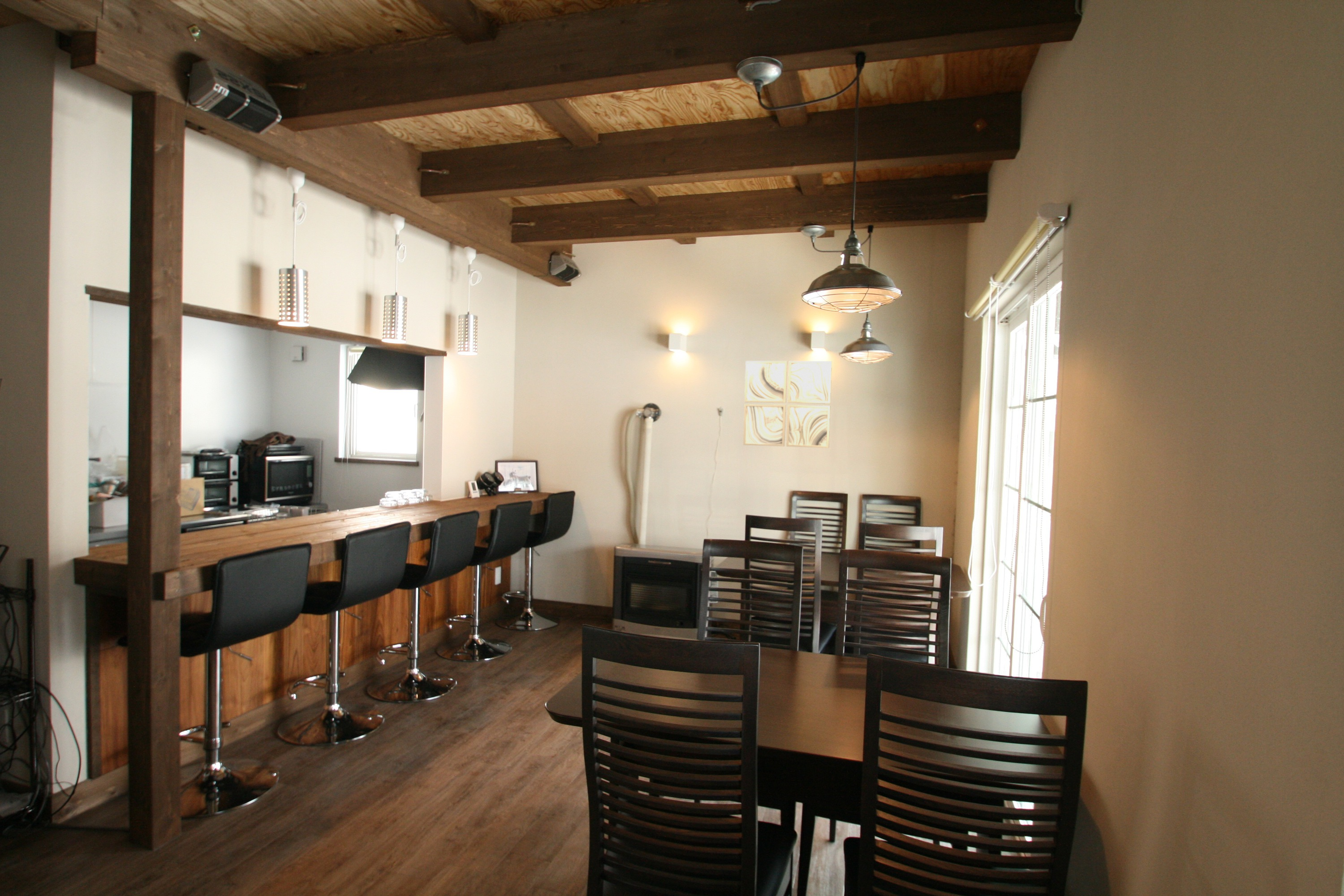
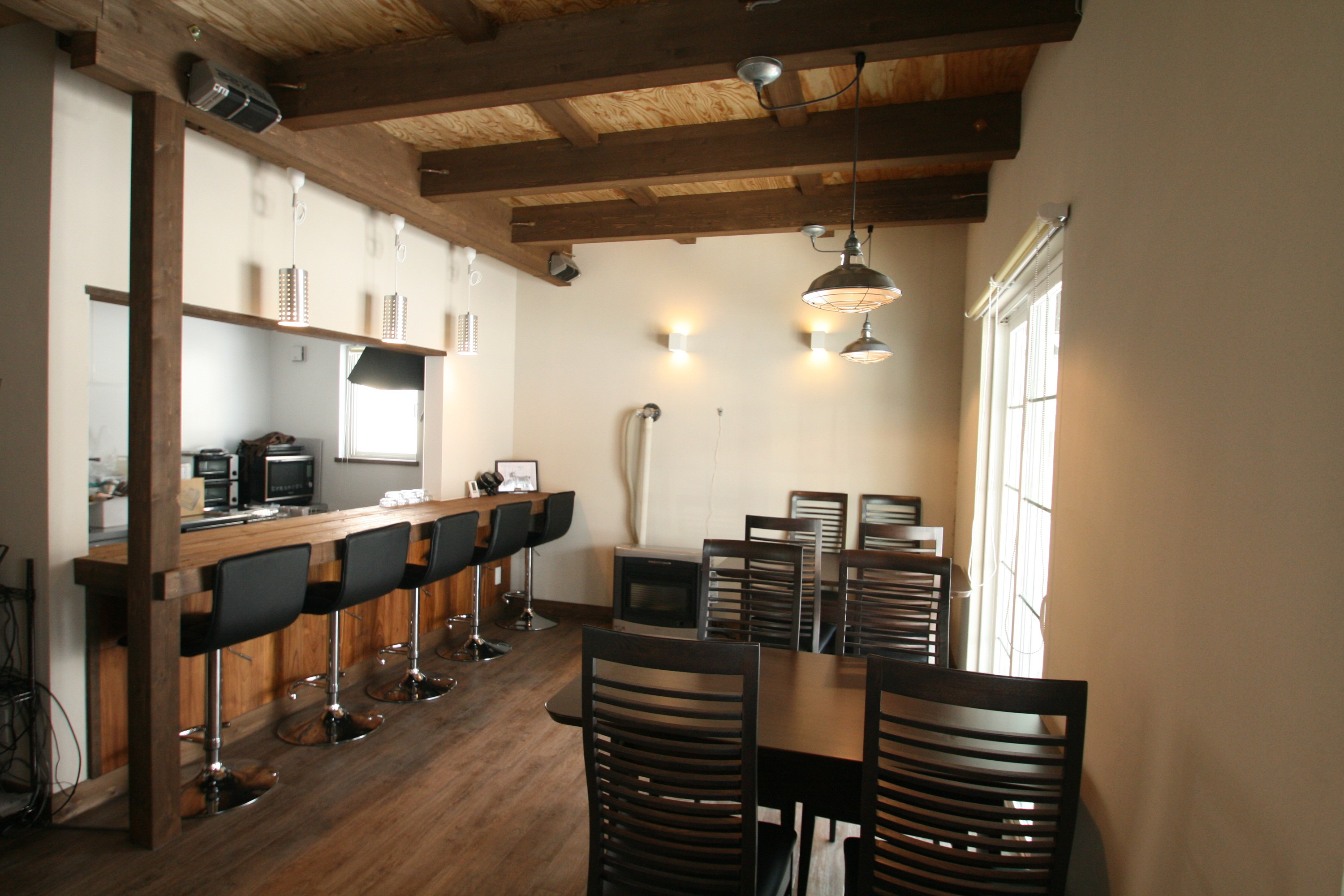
- wall art [743,361,832,448]
